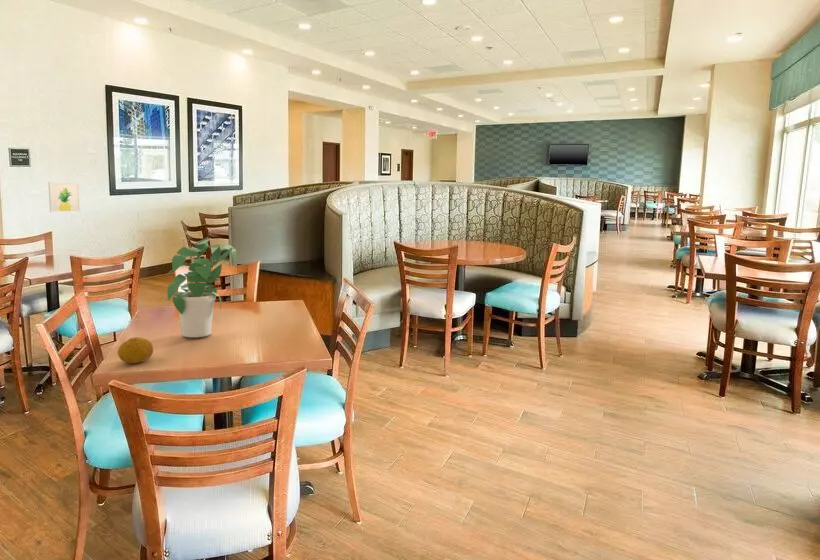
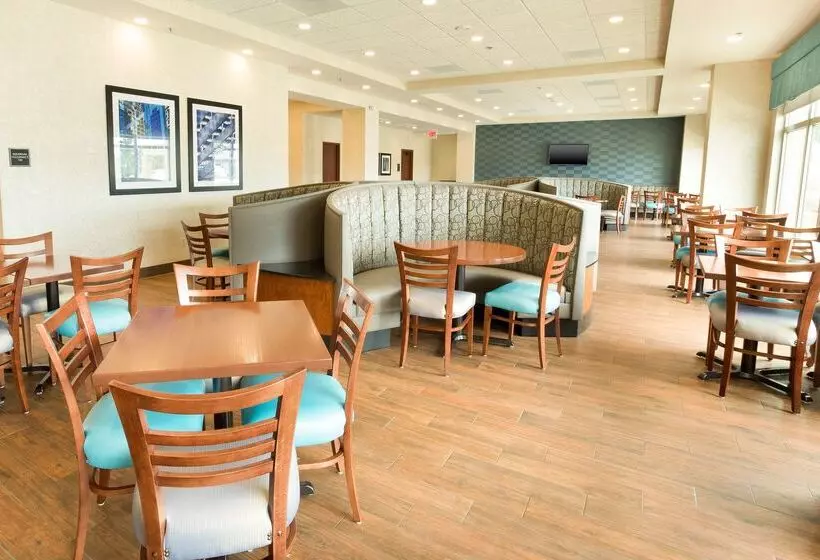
- wall art [47,181,81,213]
- potted plant [163,236,238,338]
- fruit [117,336,154,364]
